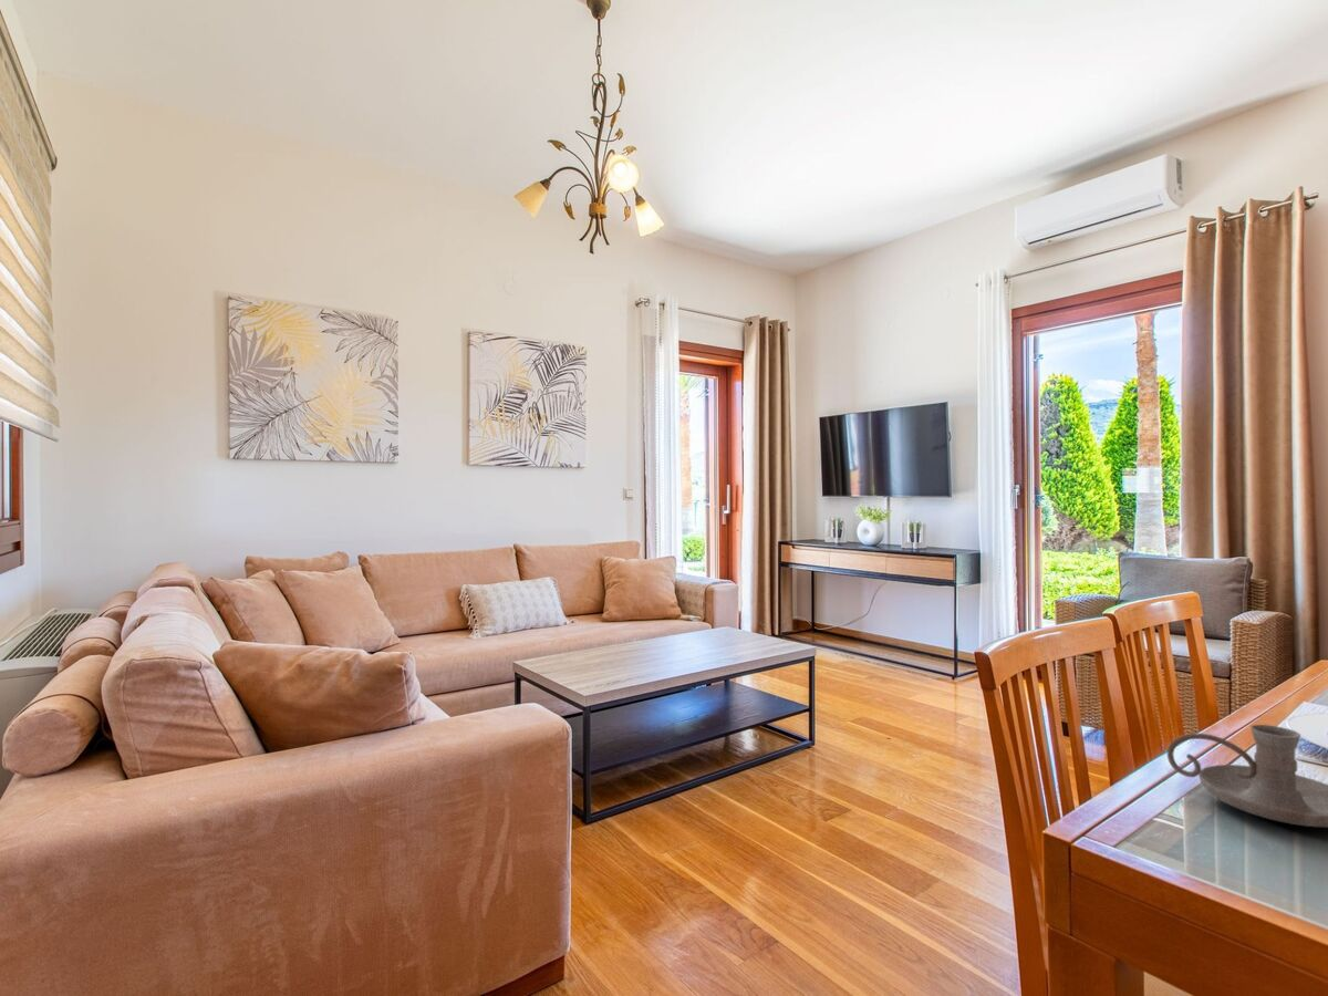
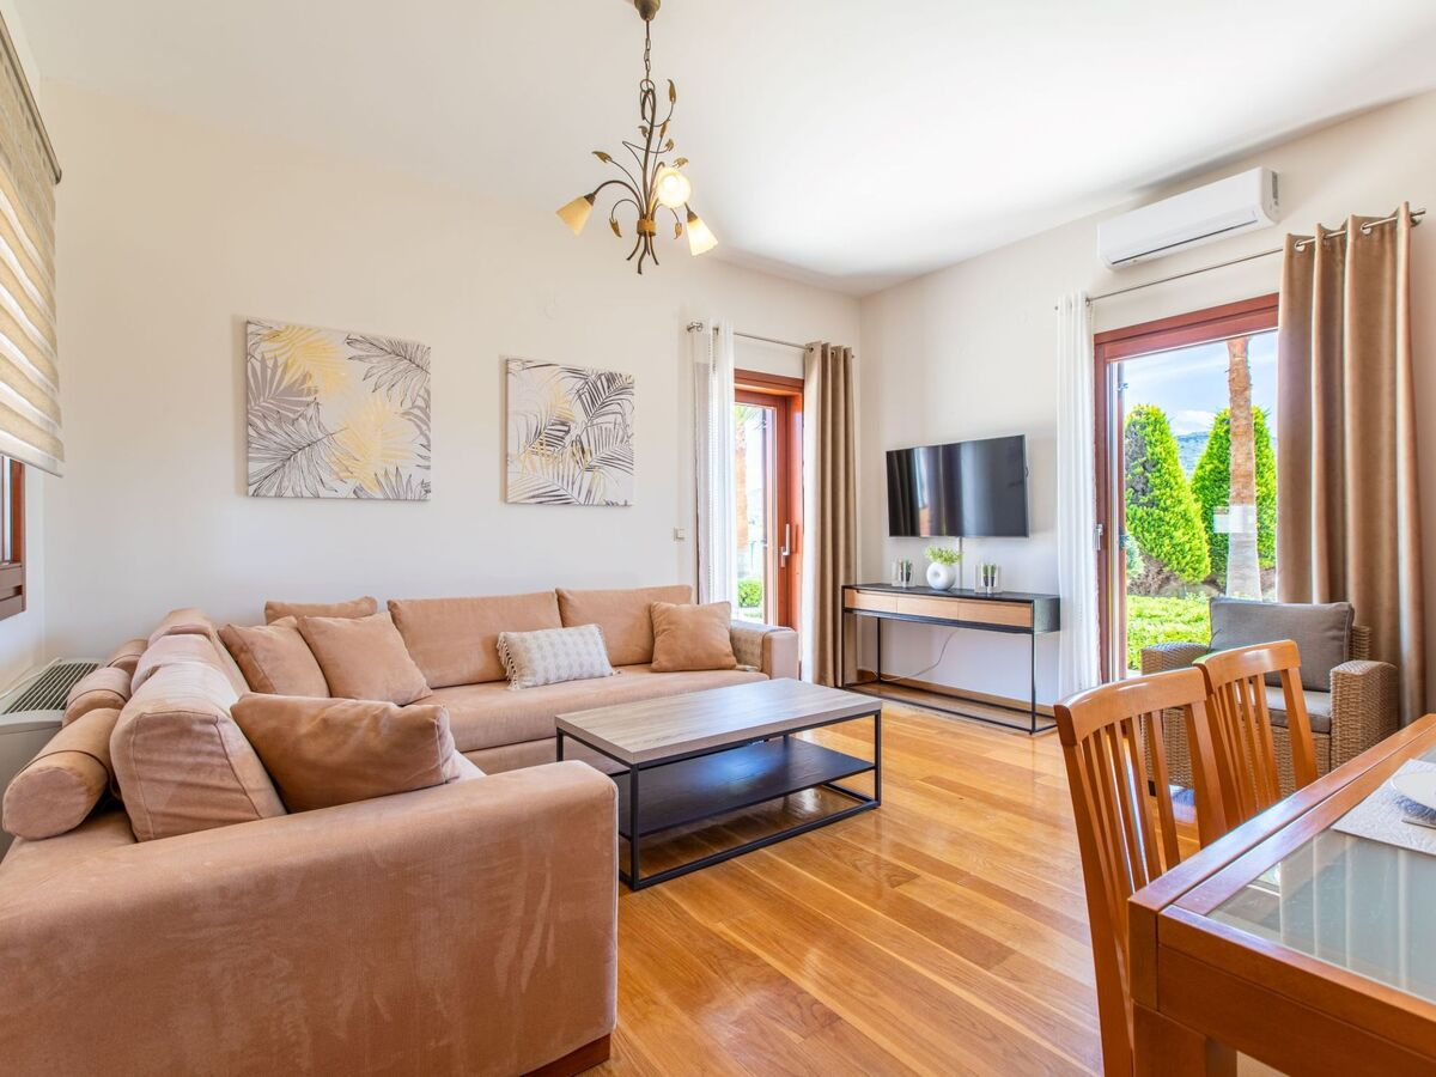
- candle holder [1166,724,1328,829]
